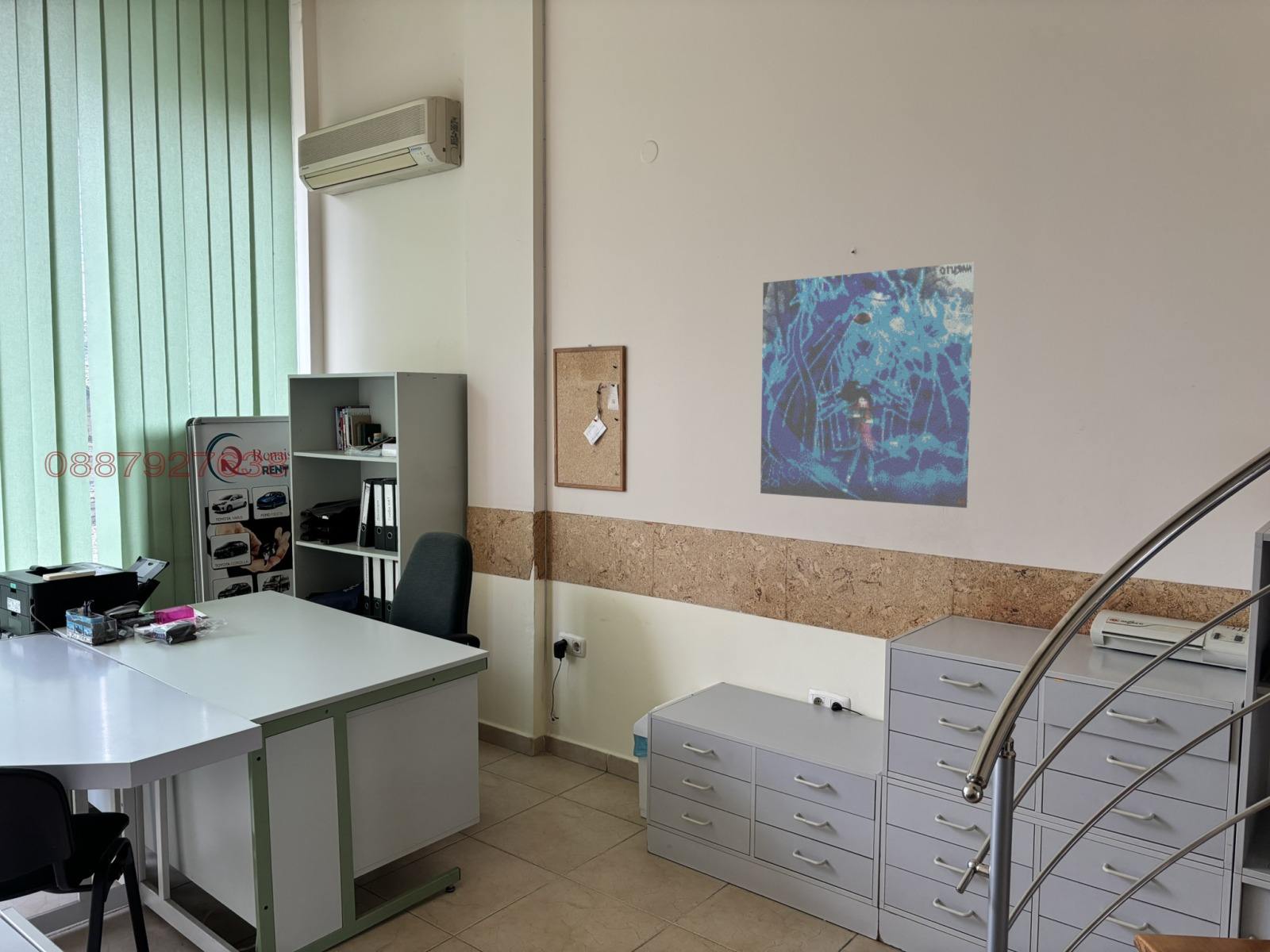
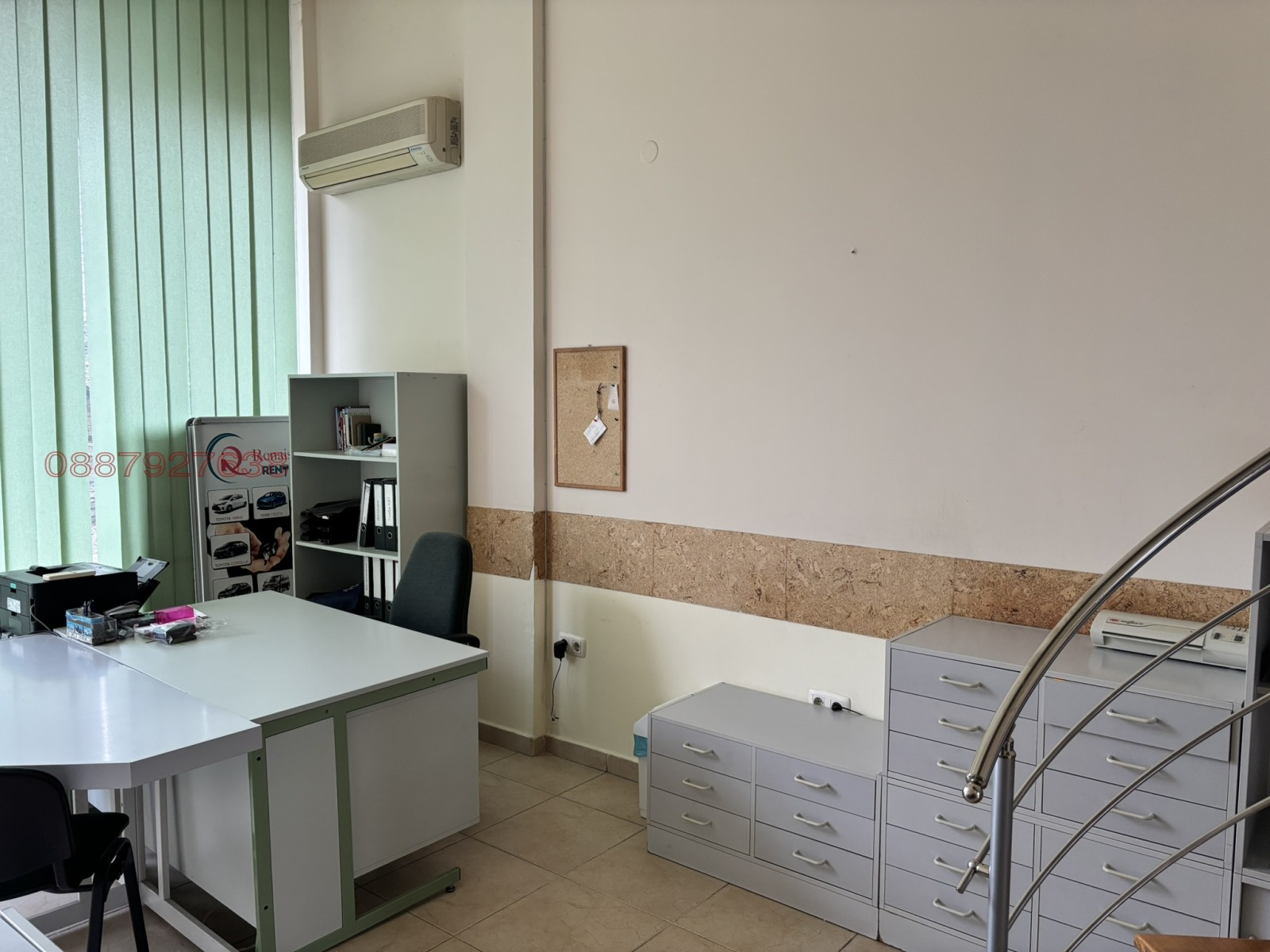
- map [760,261,976,509]
